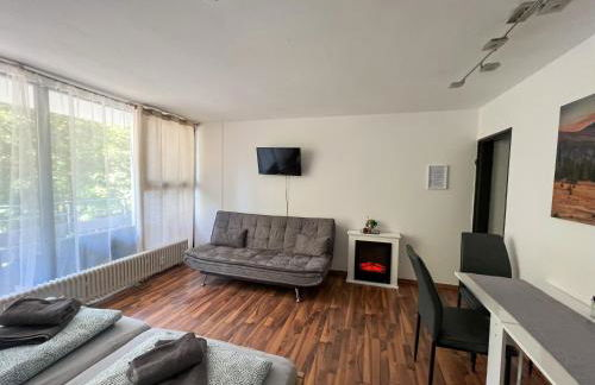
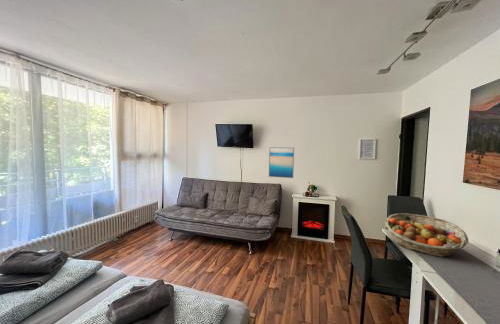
+ wall art [268,146,295,179]
+ fruit basket [384,212,469,258]
